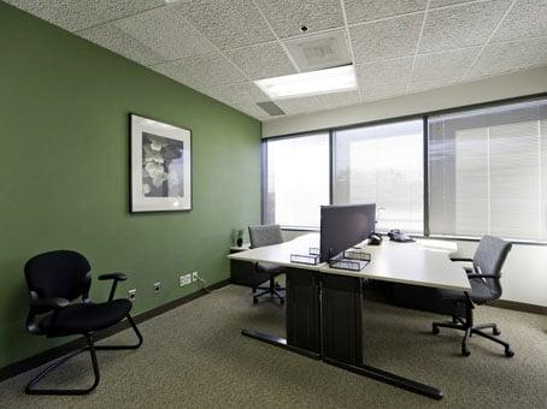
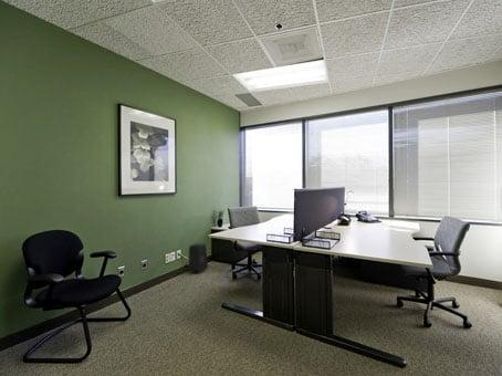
+ speaker [187,242,209,274]
